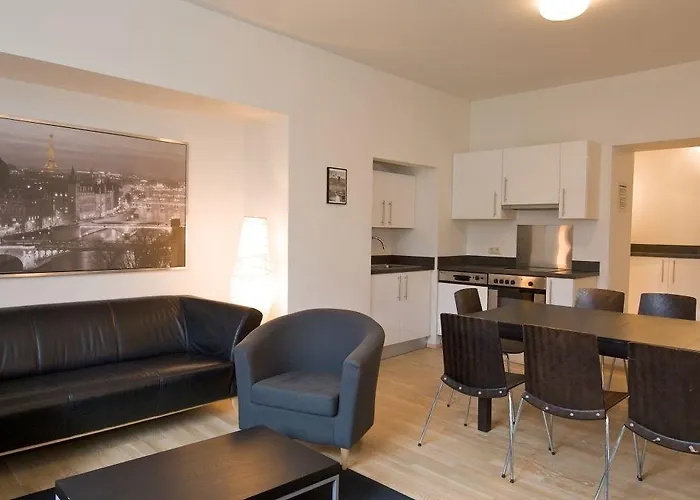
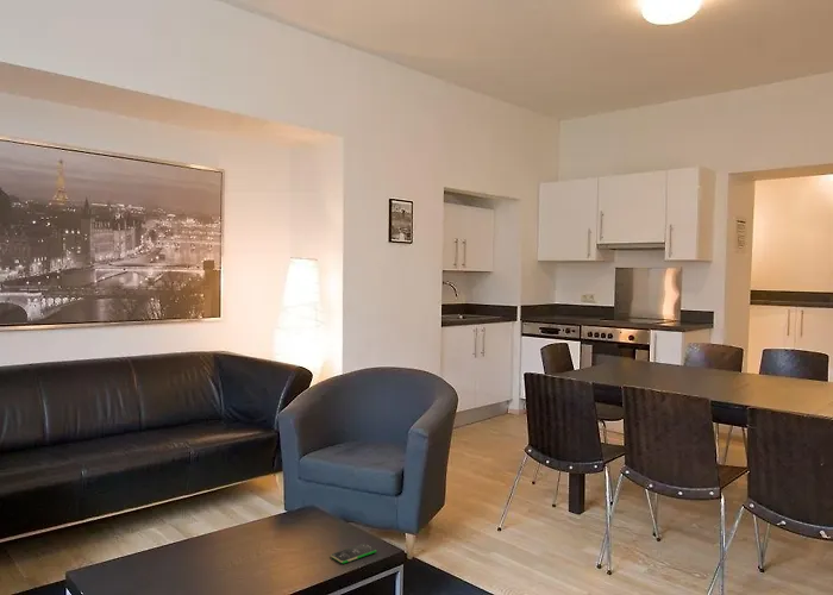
+ smartphone [330,543,377,564]
